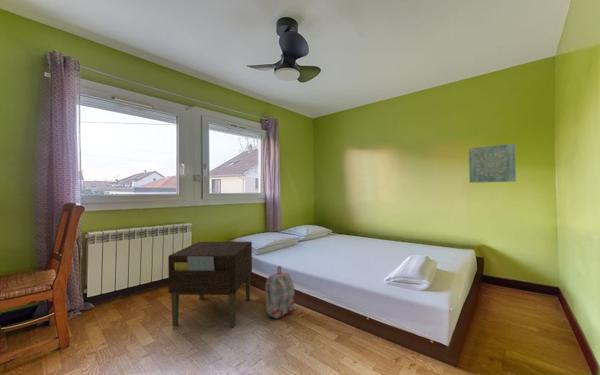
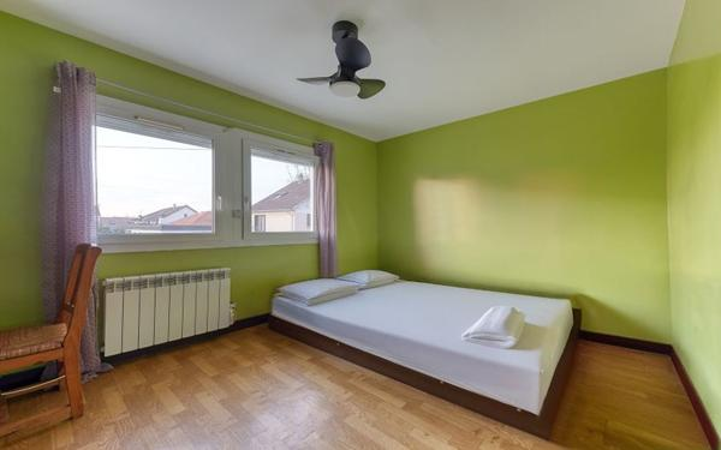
- wall art [468,143,517,184]
- nightstand [167,241,253,328]
- backpack [264,265,296,319]
